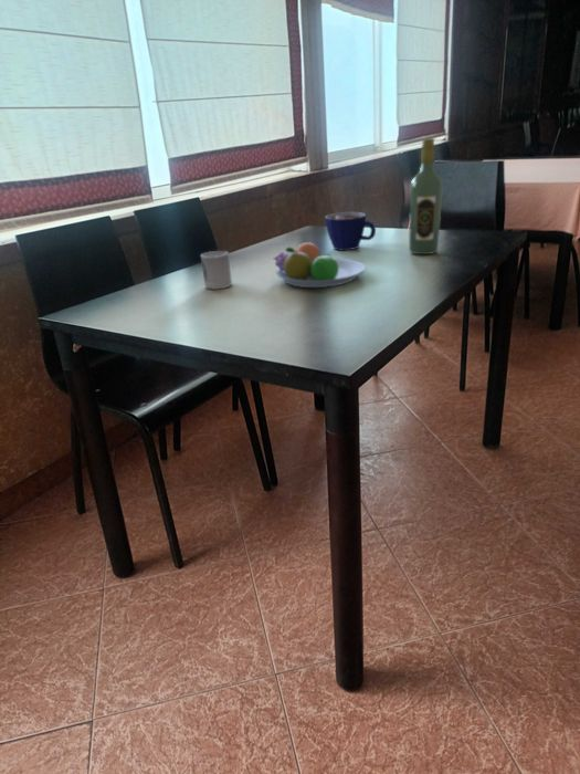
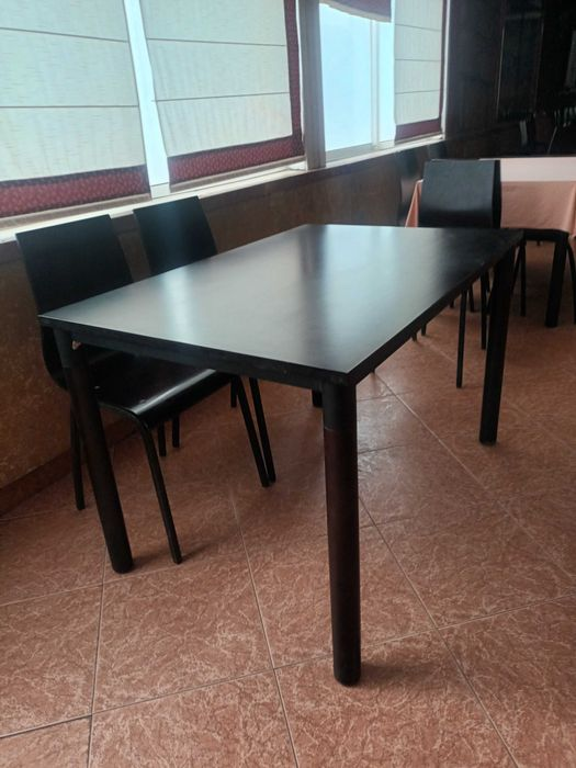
- wine bottle [408,137,443,255]
- fruit bowl [273,240,366,289]
- cup [325,211,377,251]
- cup [200,250,233,290]
